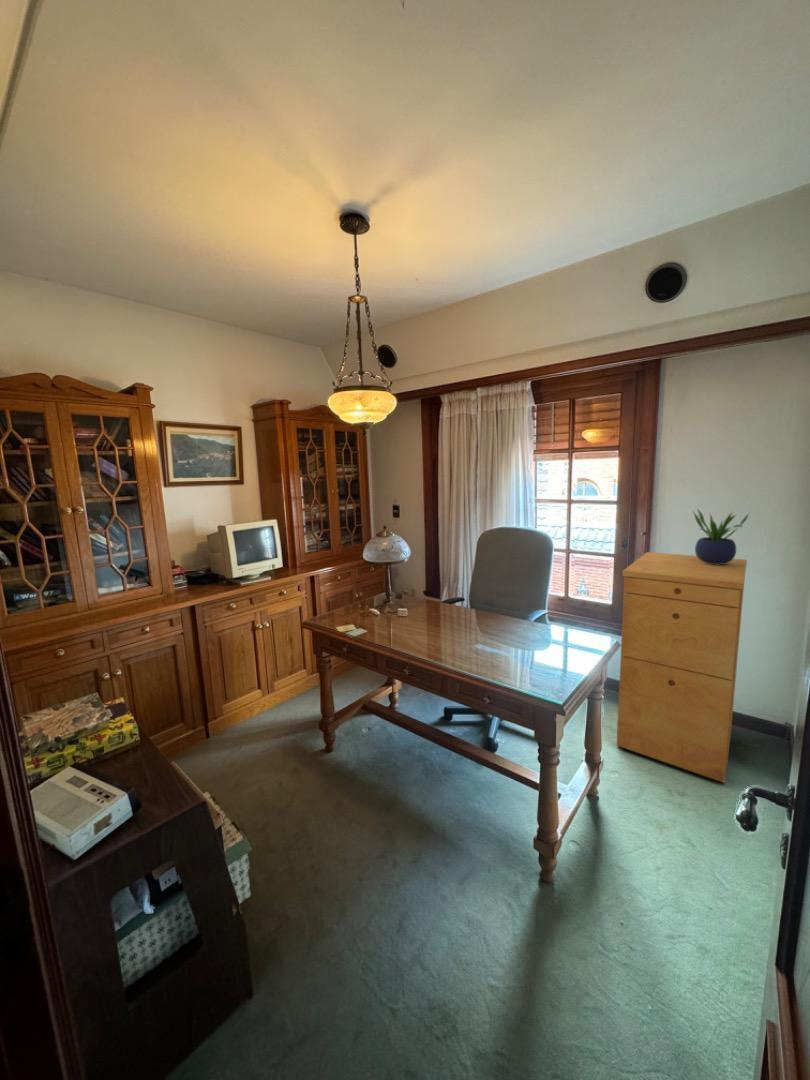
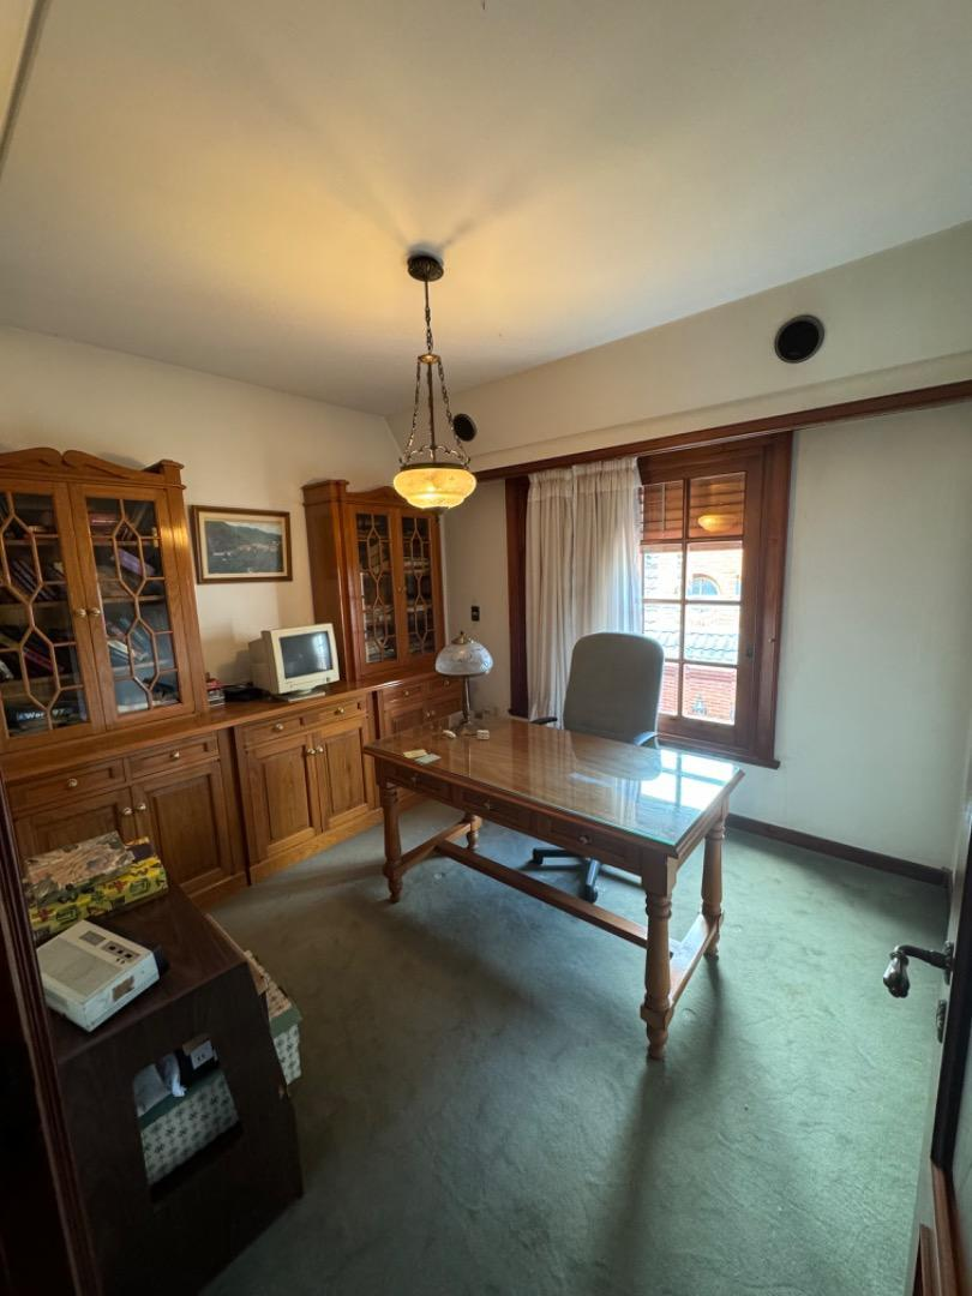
- filing cabinet [616,551,748,784]
- potted plant [692,507,750,565]
